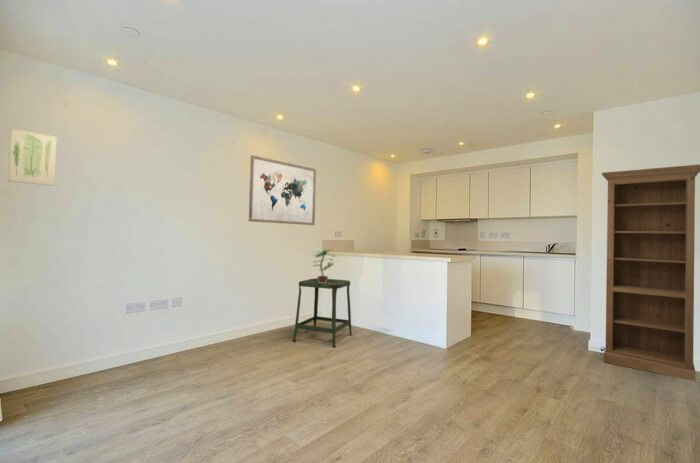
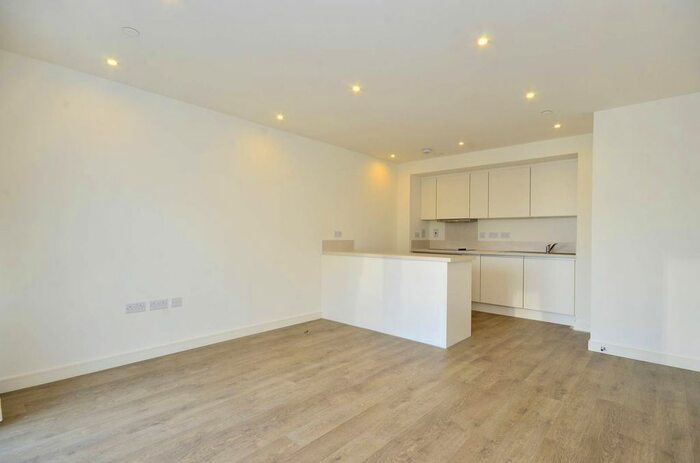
- bookshelf [601,163,700,382]
- potted plant [311,249,340,283]
- wall art [7,128,58,187]
- stool [292,277,353,348]
- wall art [248,154,317,226]
